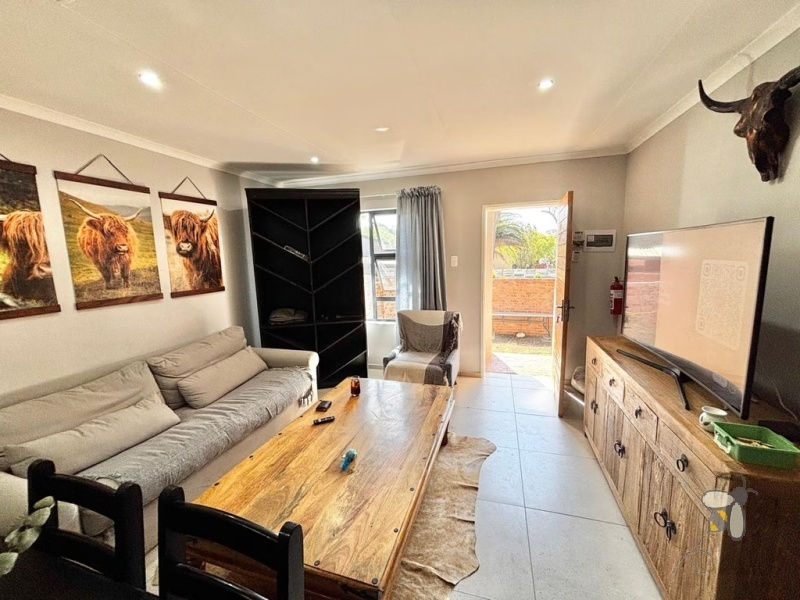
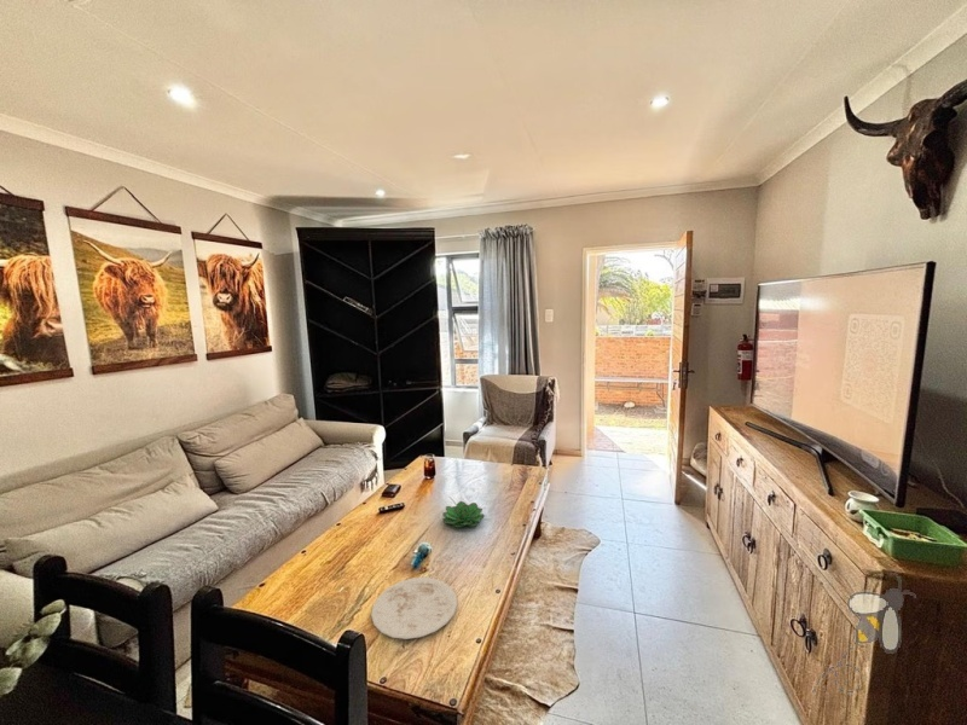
+ plate [370,576,458,640]
+ succulent plant [441,500,486,528]
